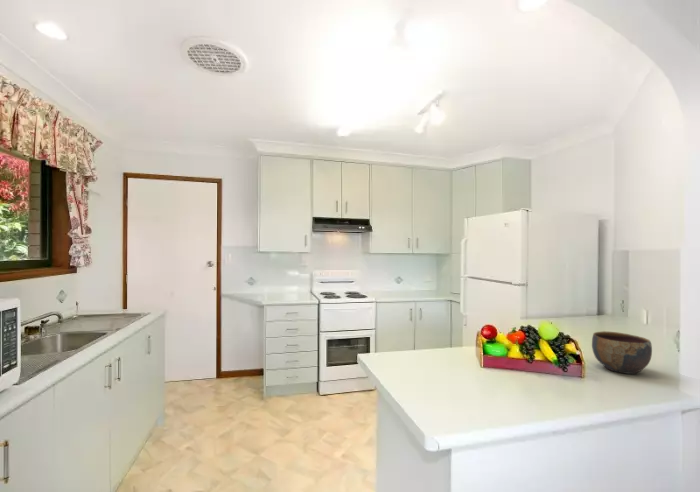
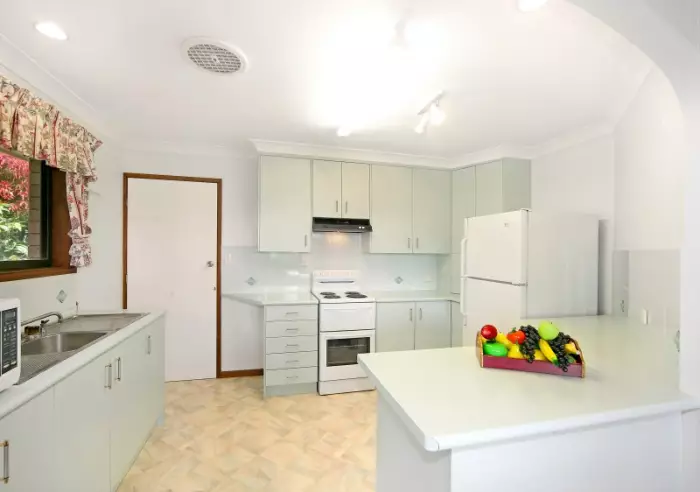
- bowl [591,330,653,375]
